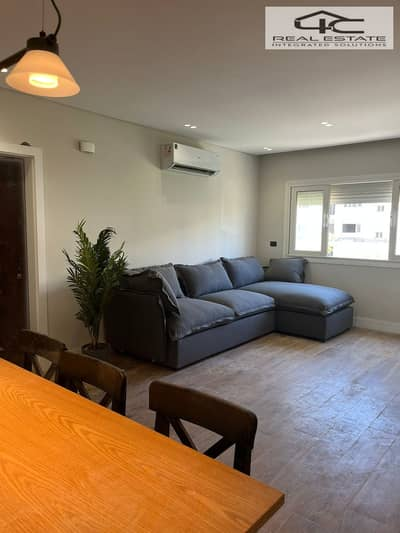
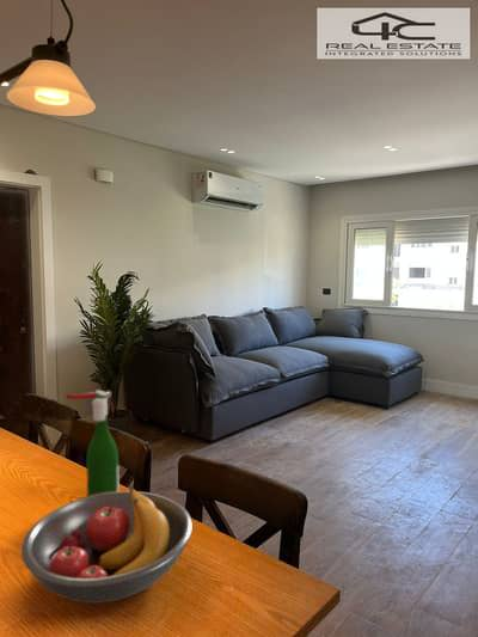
+ wine bottle [65,388,121,497]
+ fruit bowl [19,486,194,605]
